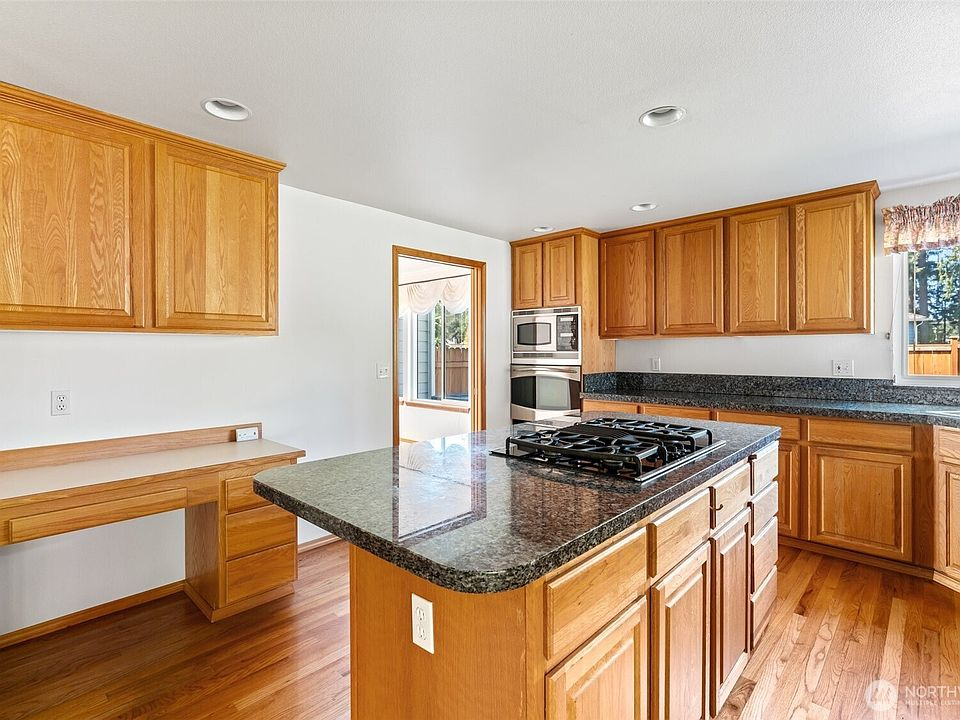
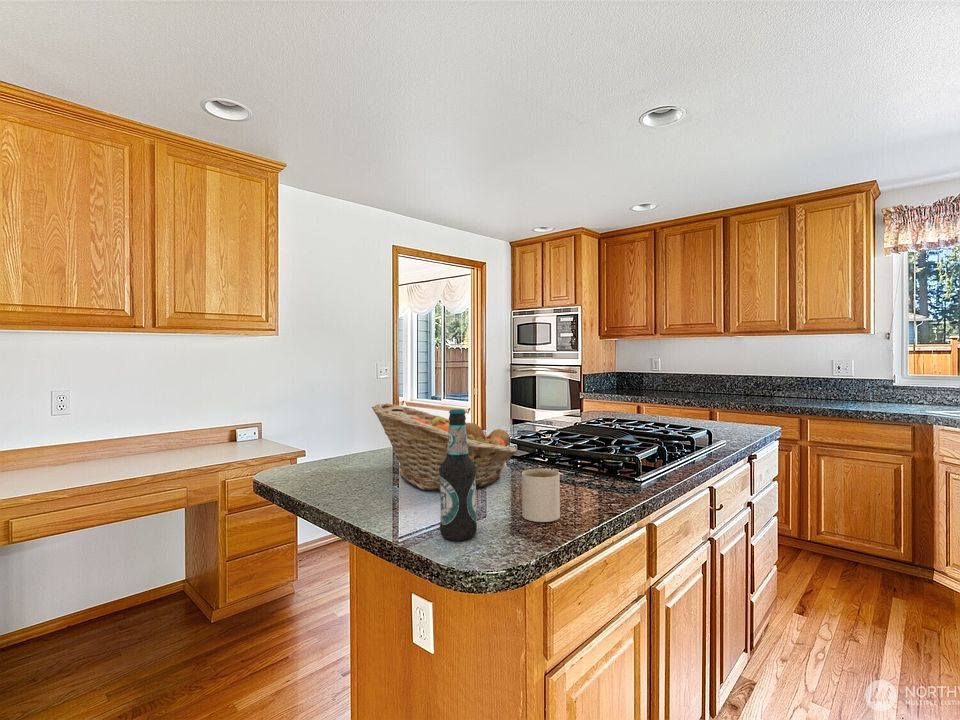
+ bottle [439,408,478,542]
+ fruit basket [371,402,518,492]
+ mug [521,468,561,523]
